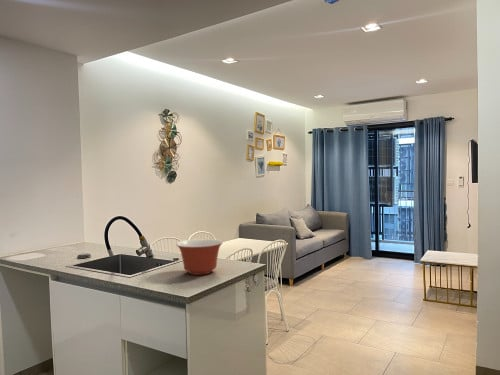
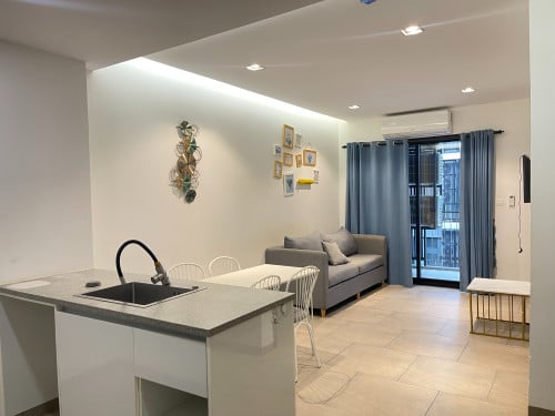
- mixing bowl [175,238,224,276]
